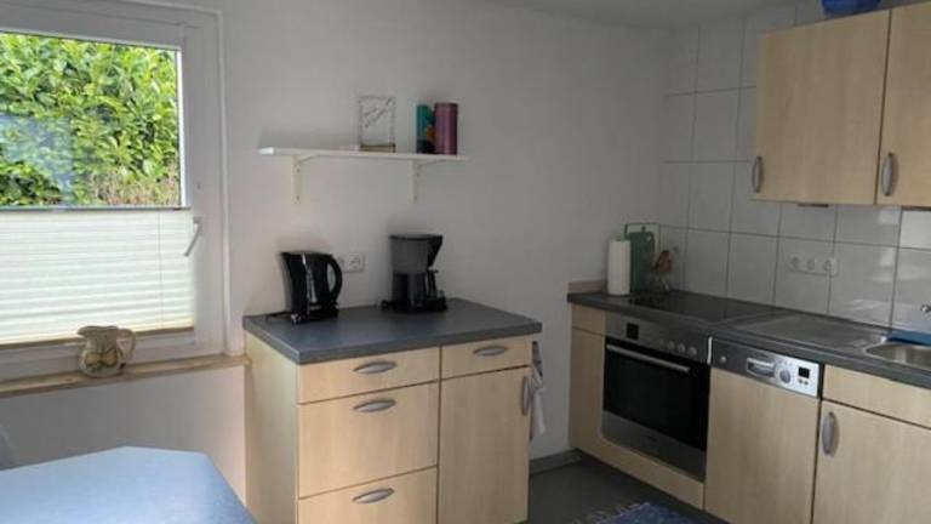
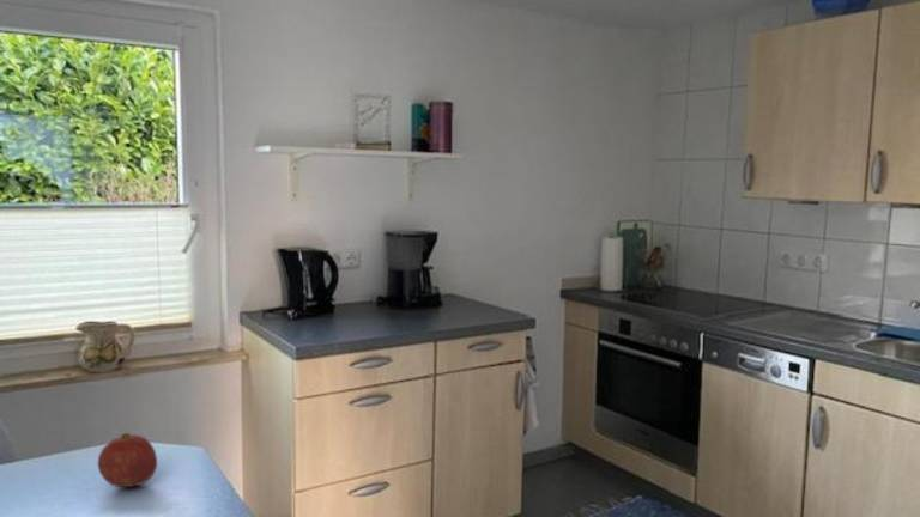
+ fruit [97,432,158,488]
